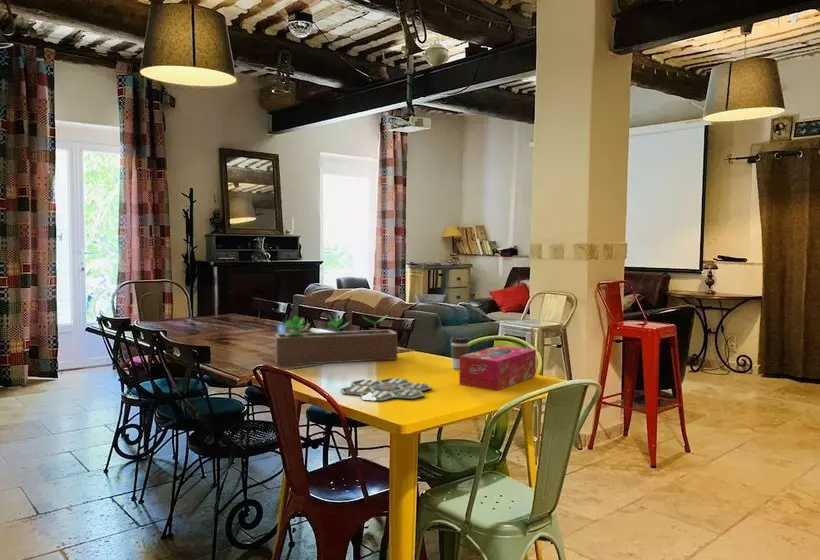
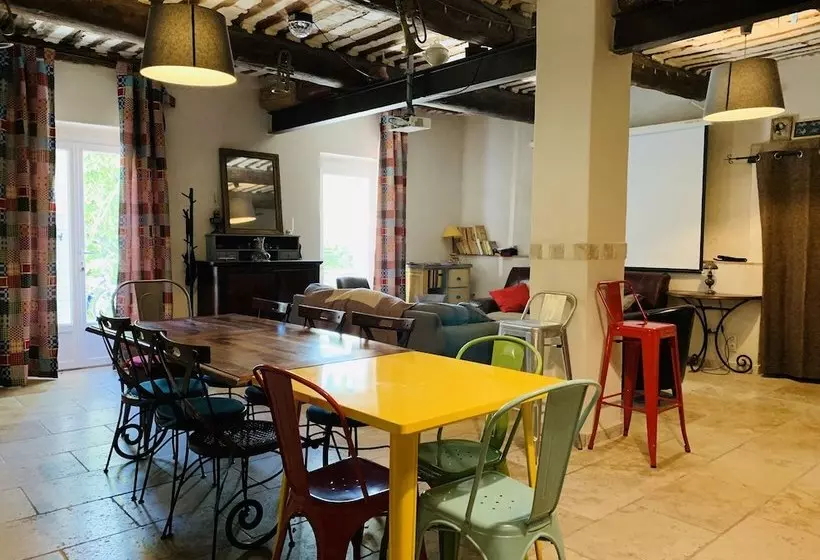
- succulent planter [274,314,398,367]
- tissue box [458,344,537,392]
- board game [340,377,433,403]
- coffee cup [449,335,470,370]
